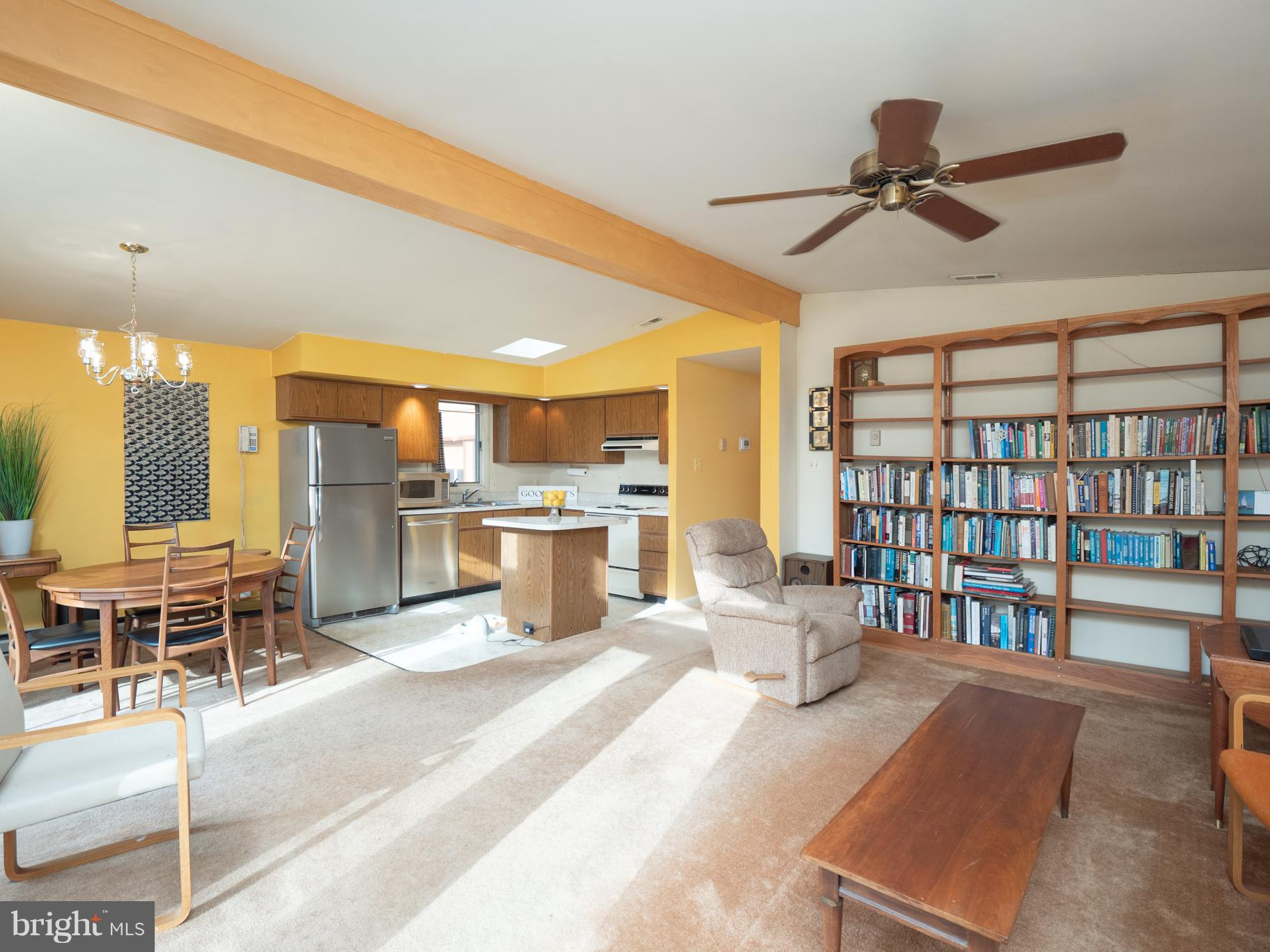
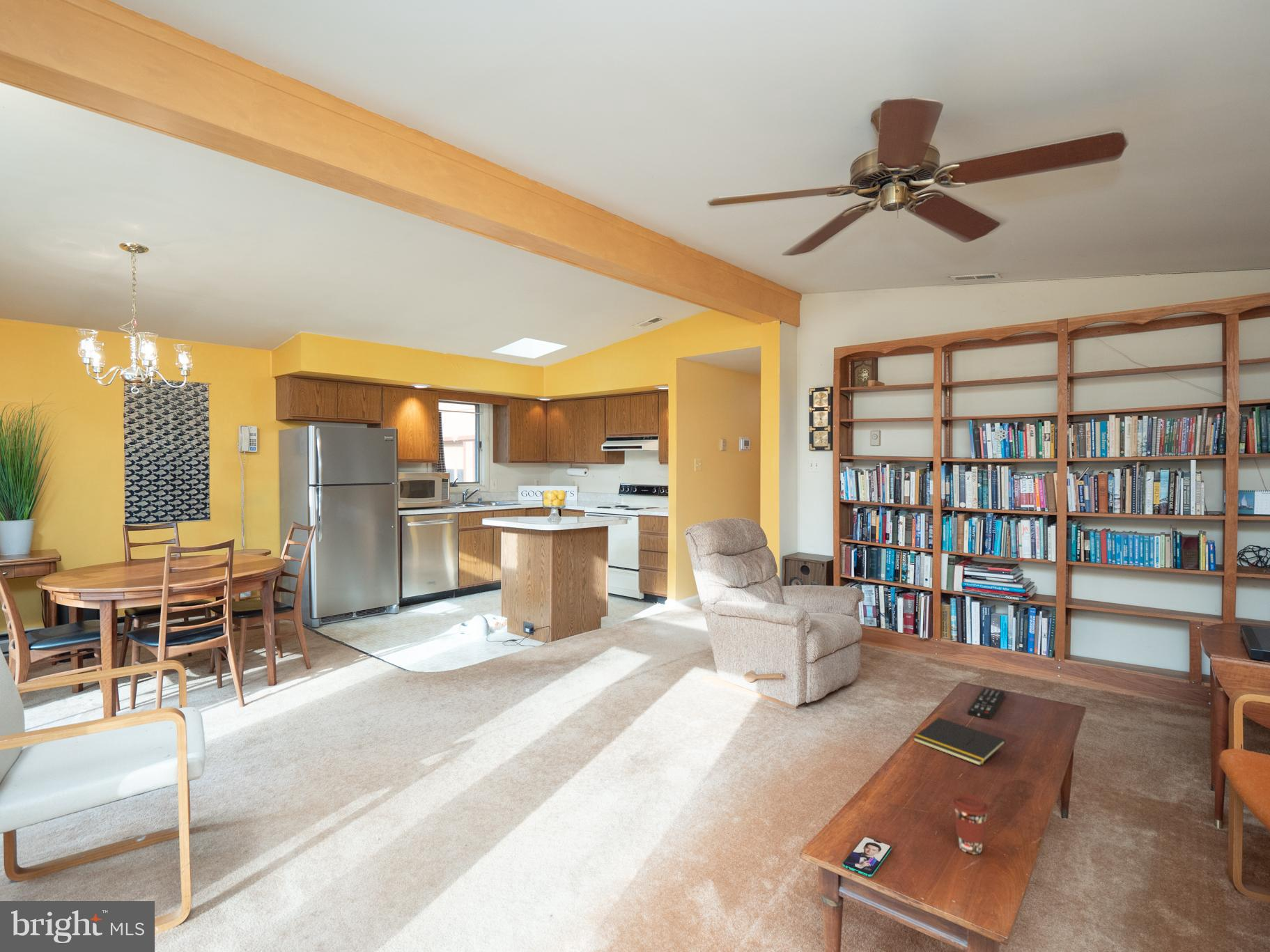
+ smartphone [842,836,892,877]
+ coffee cup [951,794,990,855]
+ notepad [913,717,1006,767]
+ remote control [967,687,1005,719]
